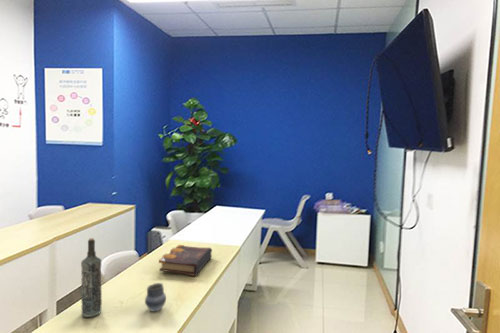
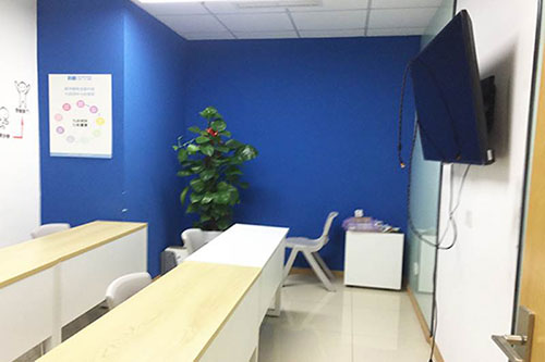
- book [158,244,213,277]
- cup [144,282,167,312]
- bottle [80,237,103,318]
